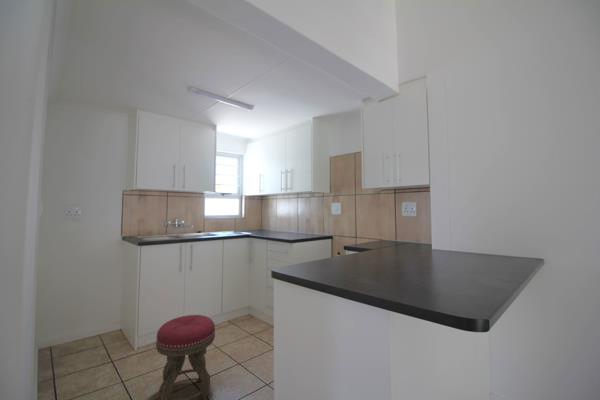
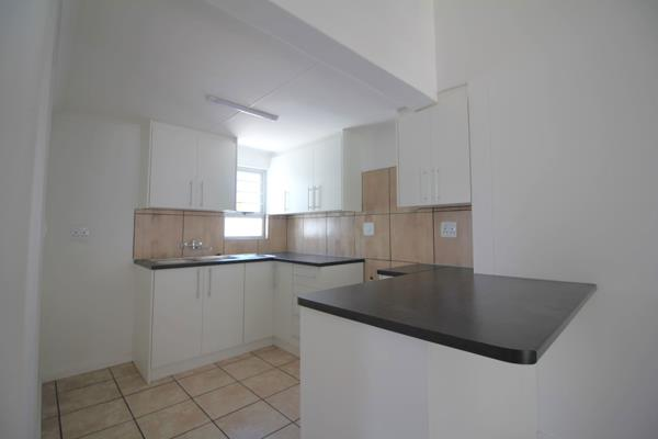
- stool [155,314,216,400]
